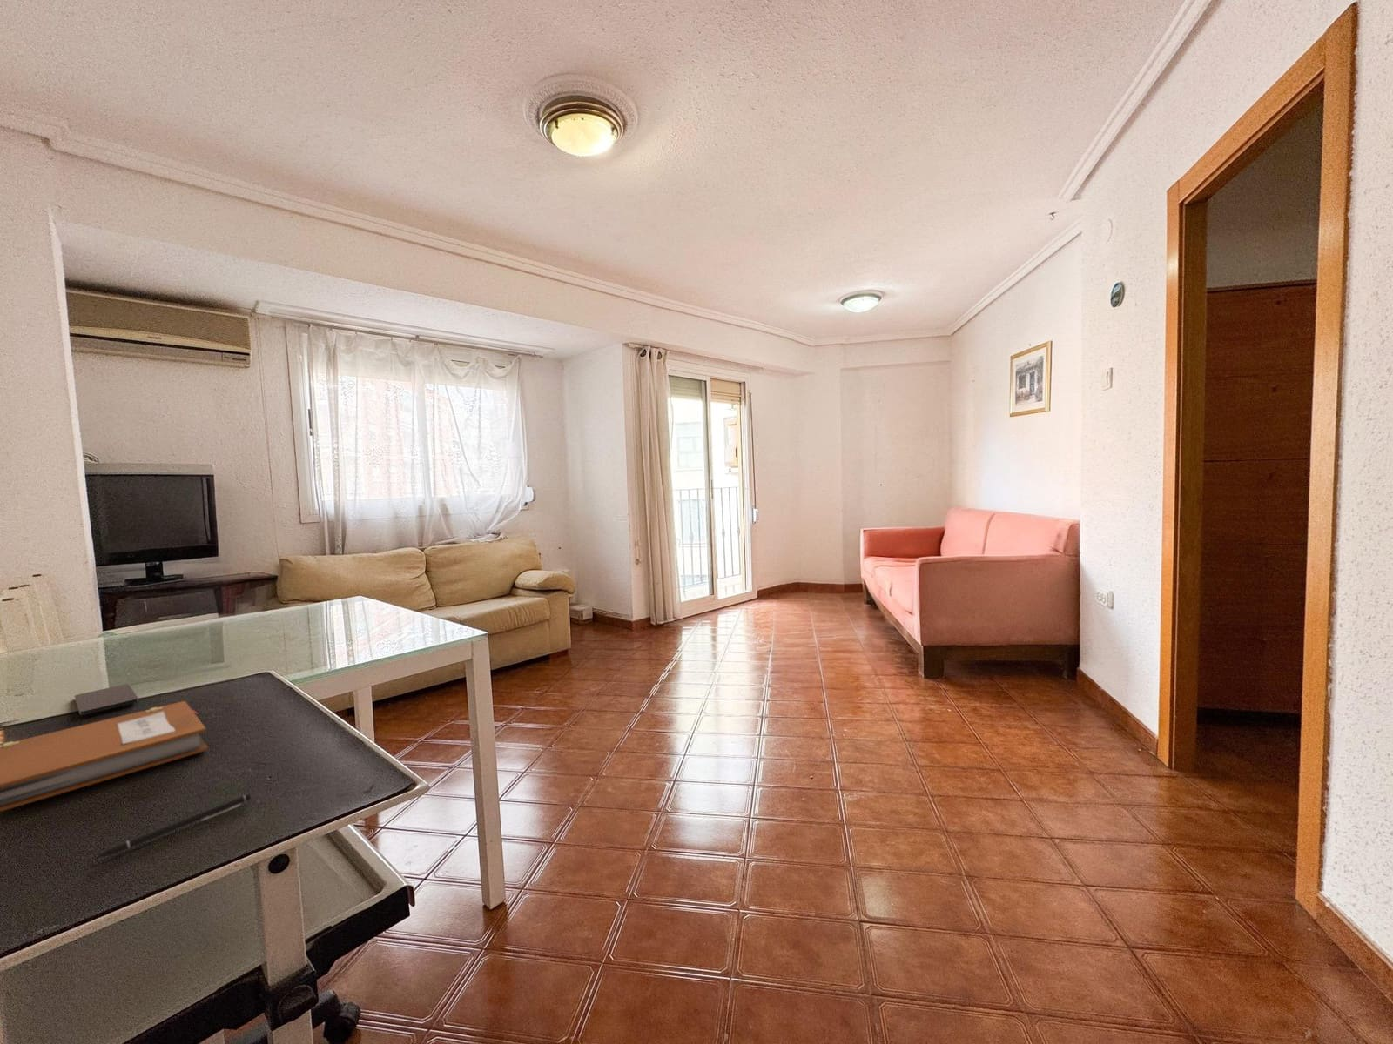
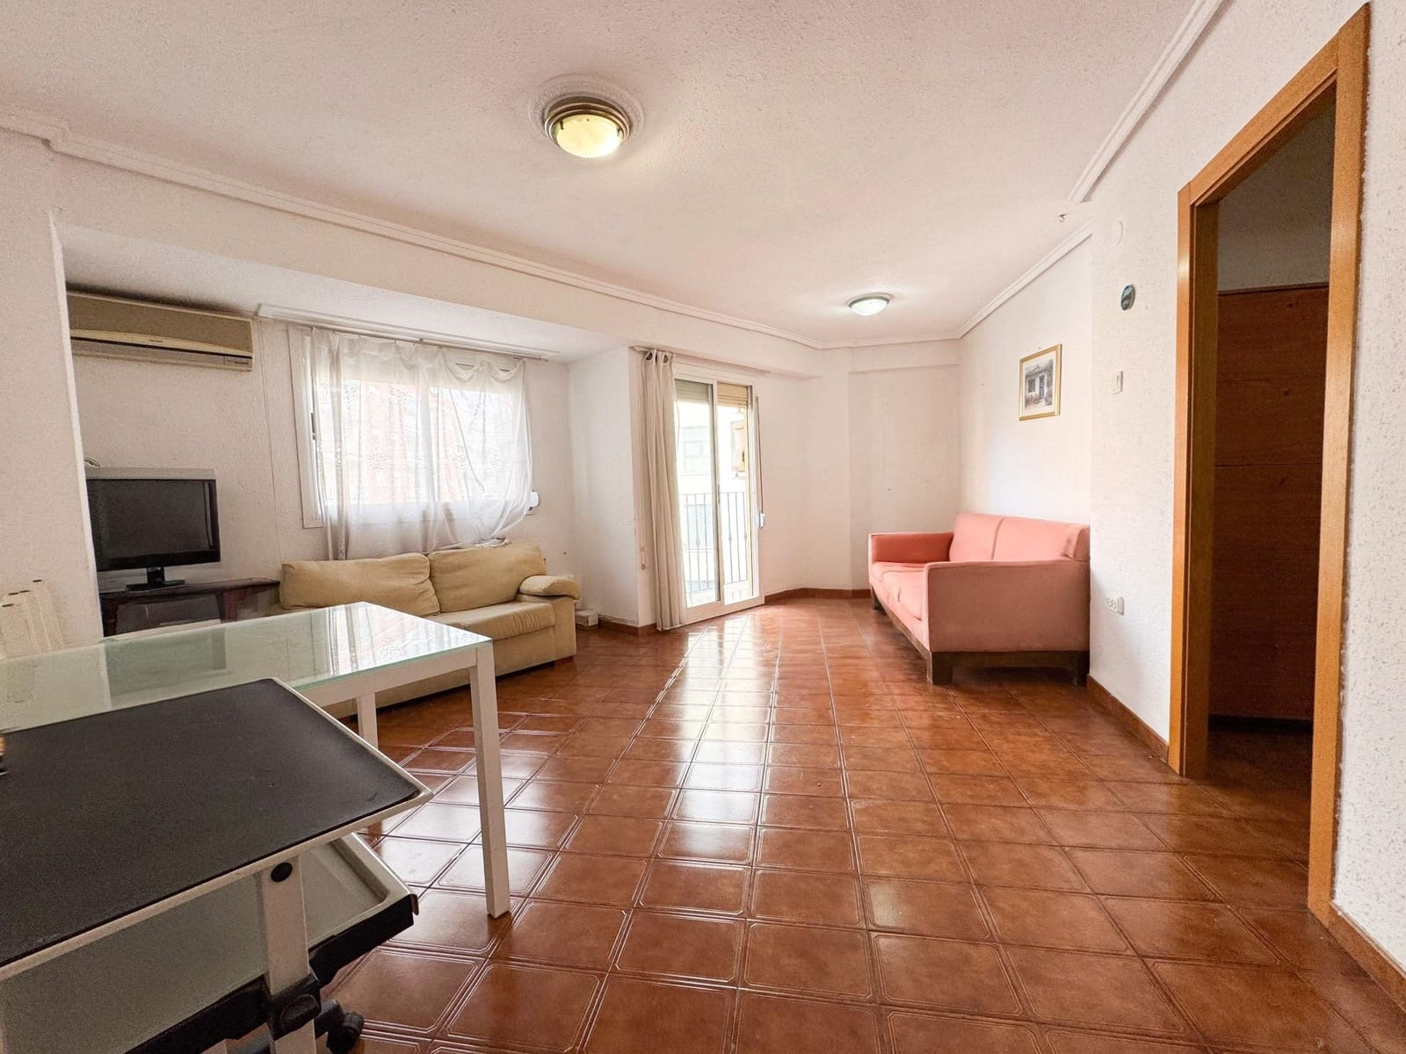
- smartphone [73,684,139,716]
- pen [94,793,251,859]
- notebook [0,701,209,813]
